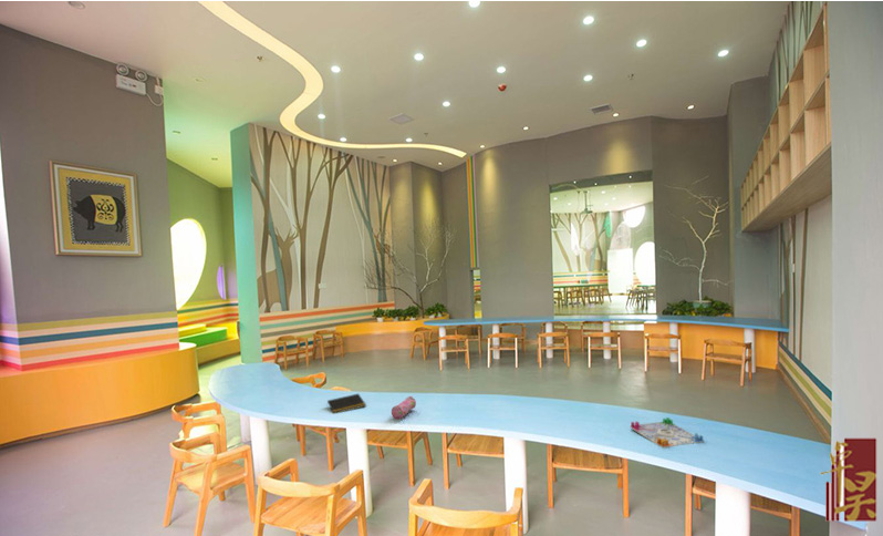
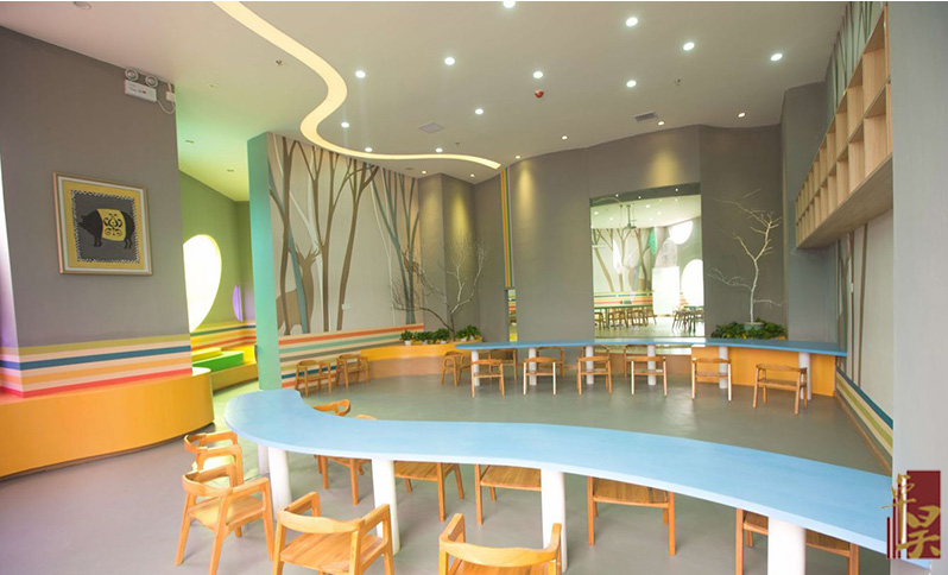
- board game [630,416,705,449]
- notepad [325,393,367,414]
- pencil case [391,395,417,420]
